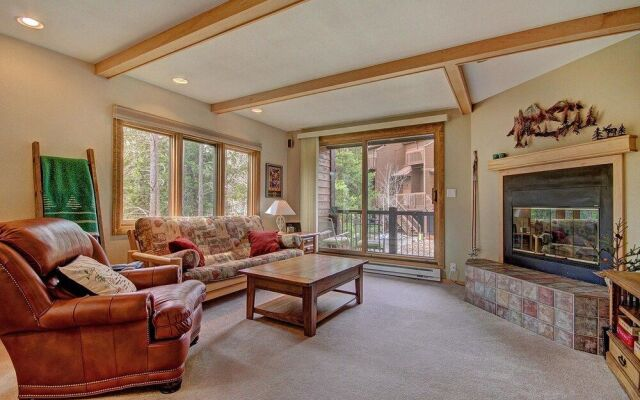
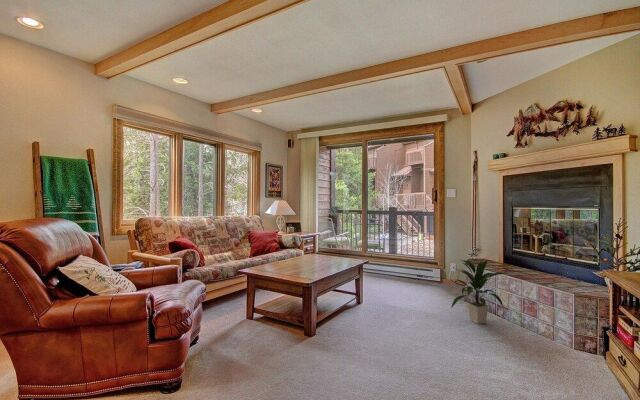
+ indoor plant [450,258,508,325]
